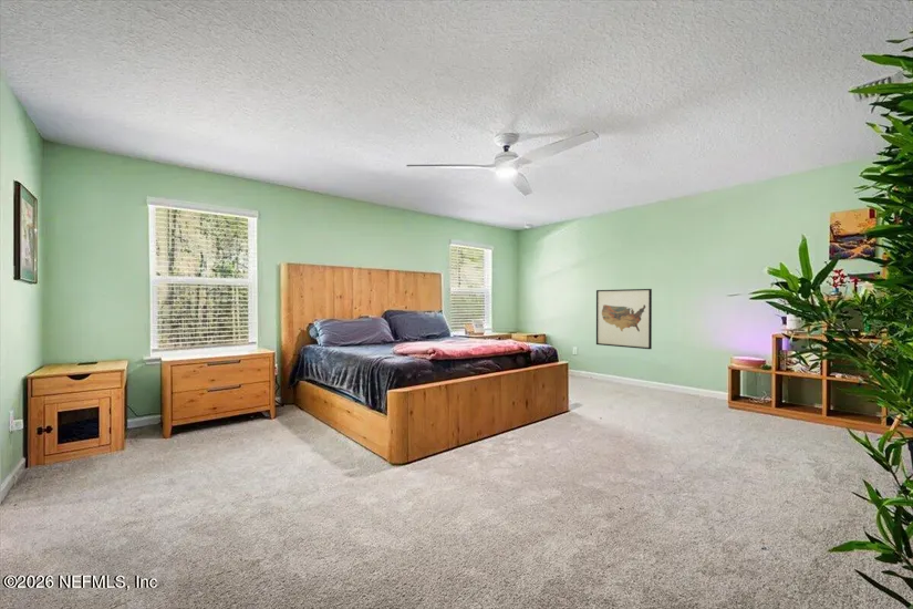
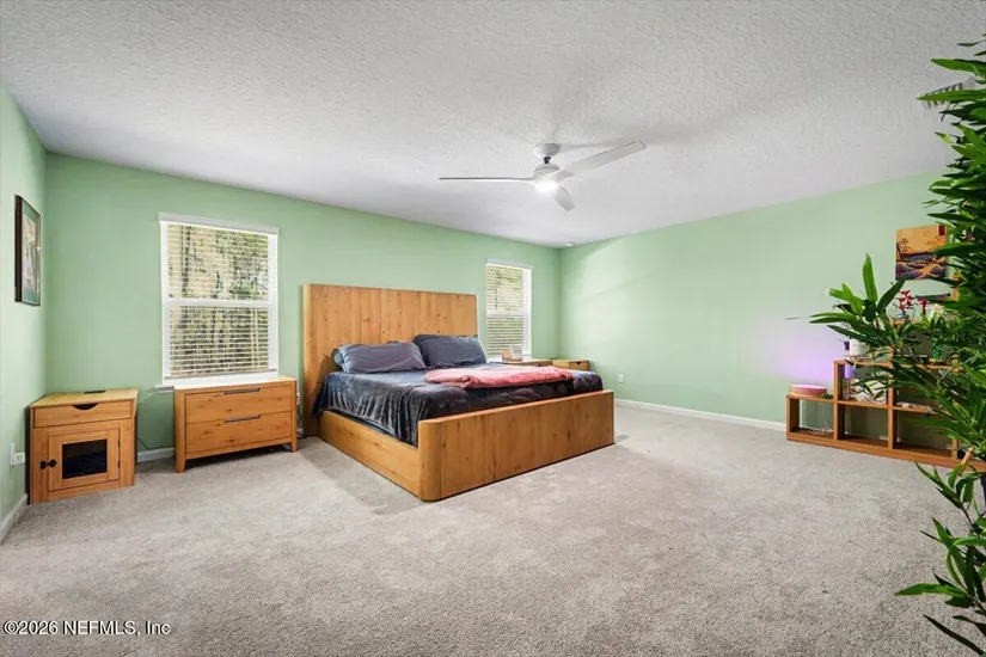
- wall art [595,288,653,350]
